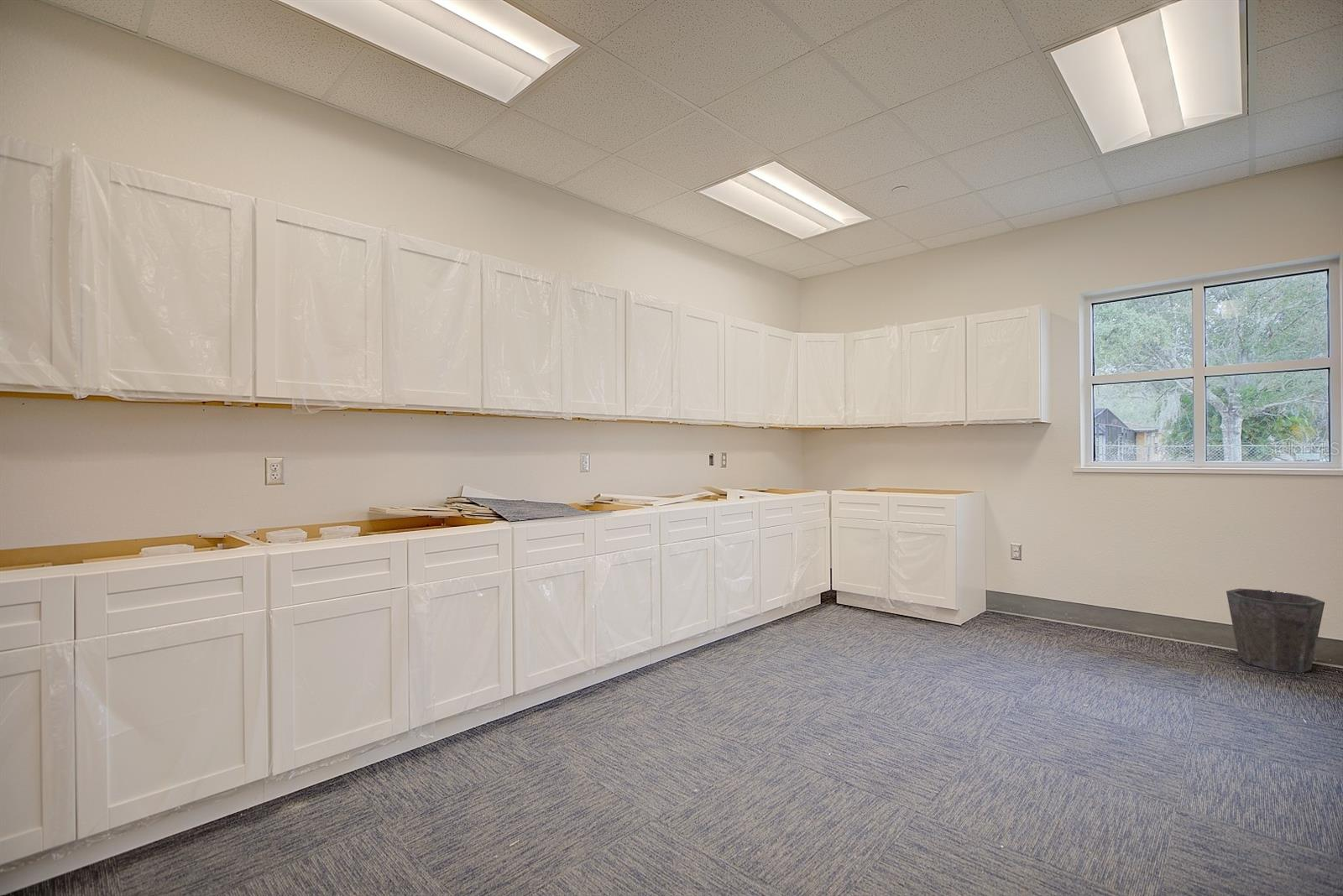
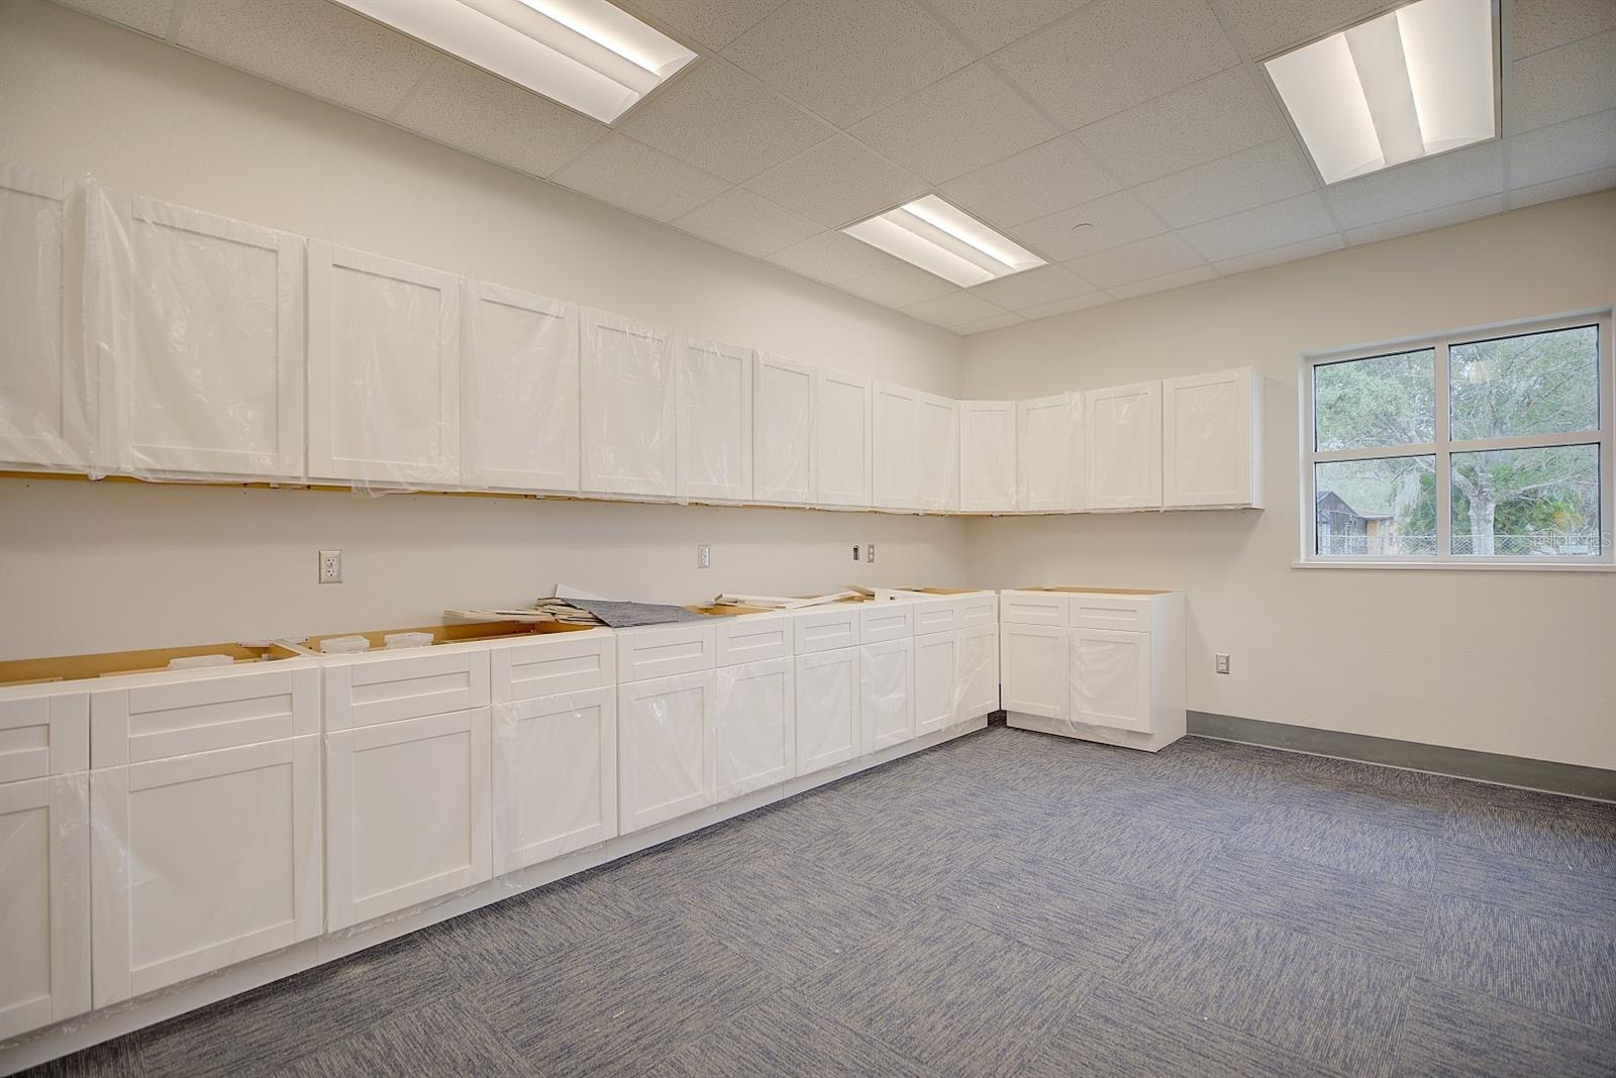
- waste bin [1225,588,1325,674]
